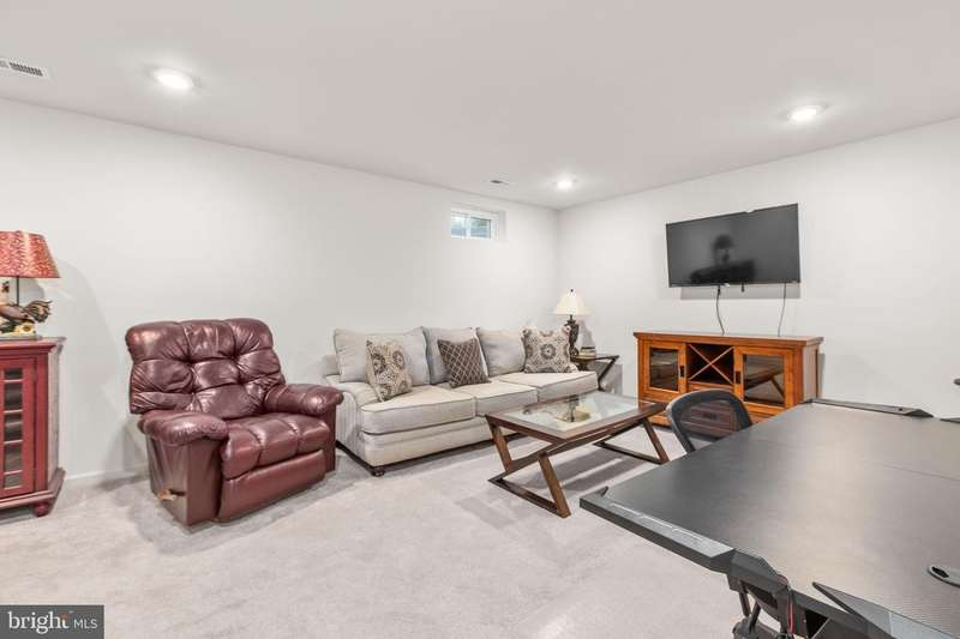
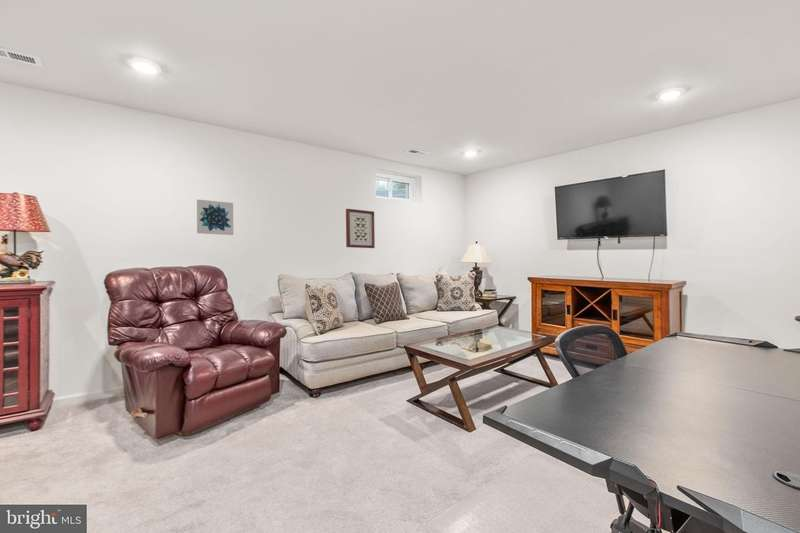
+ wall art [345,208,376,249]
+ wall art [196,199,234,236]
